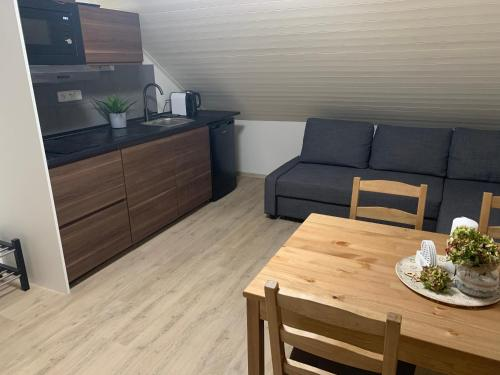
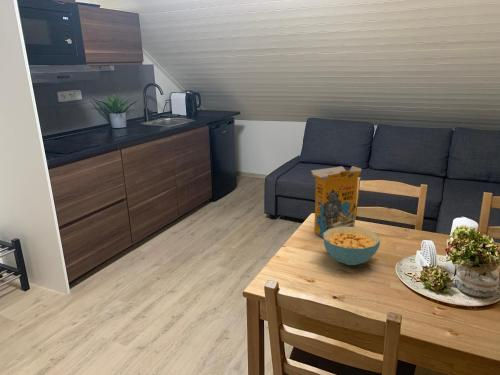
+ cereal bowl [322,226,381,266]
+ cereal box [310,165,362,239]
